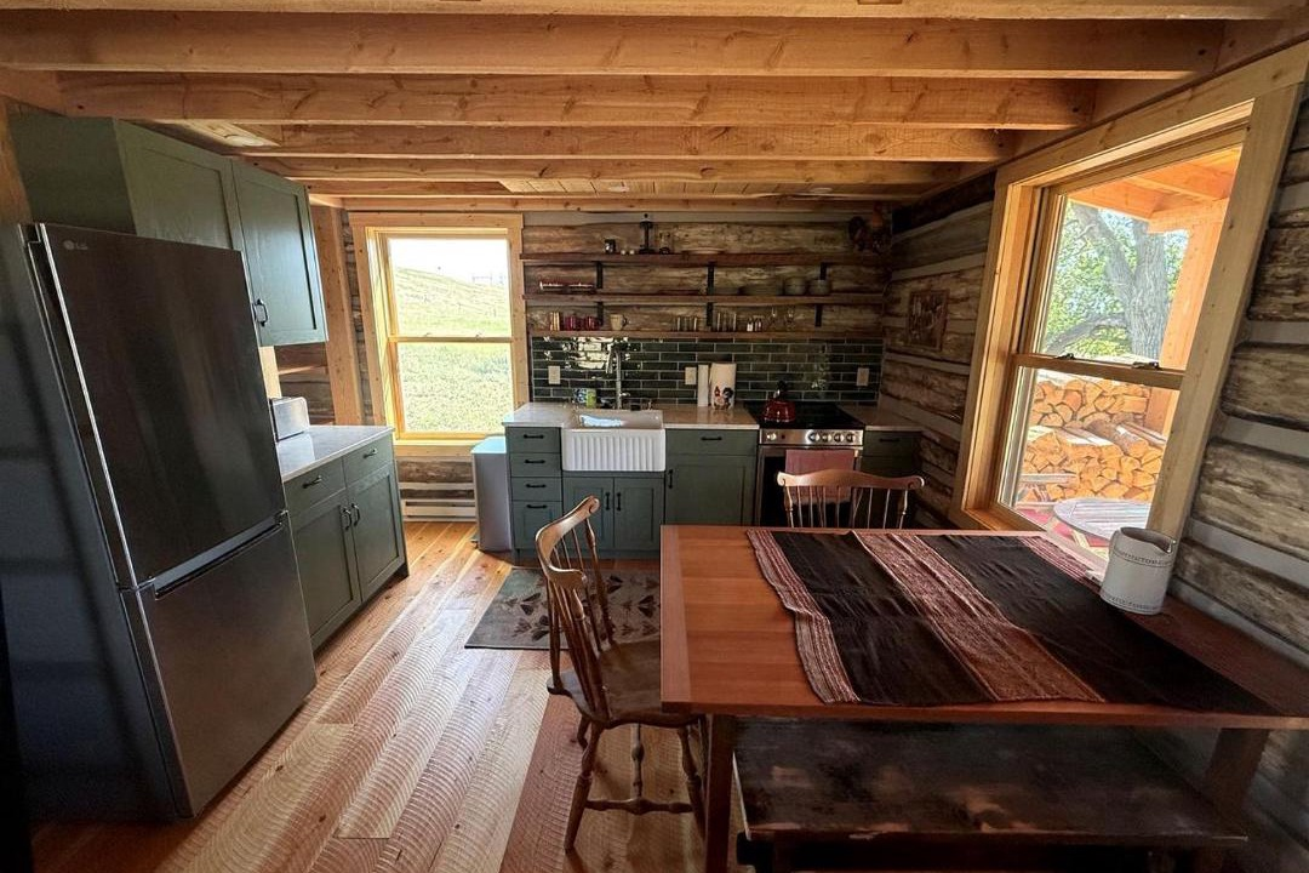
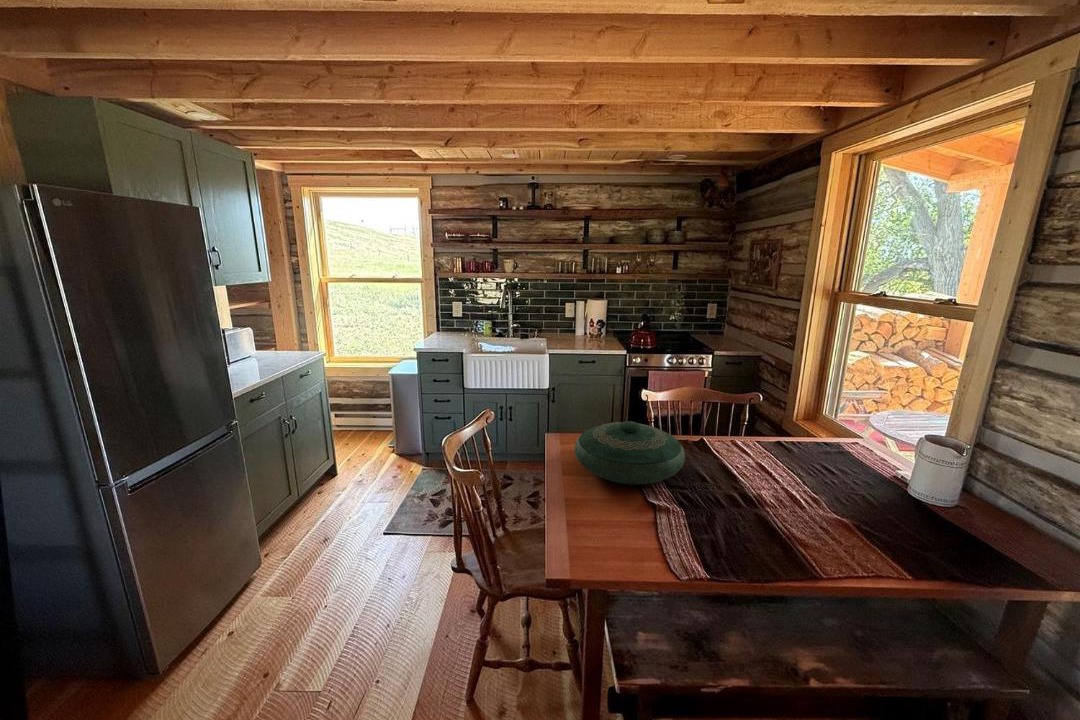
+ decorative bowl [573,420,686,486]
